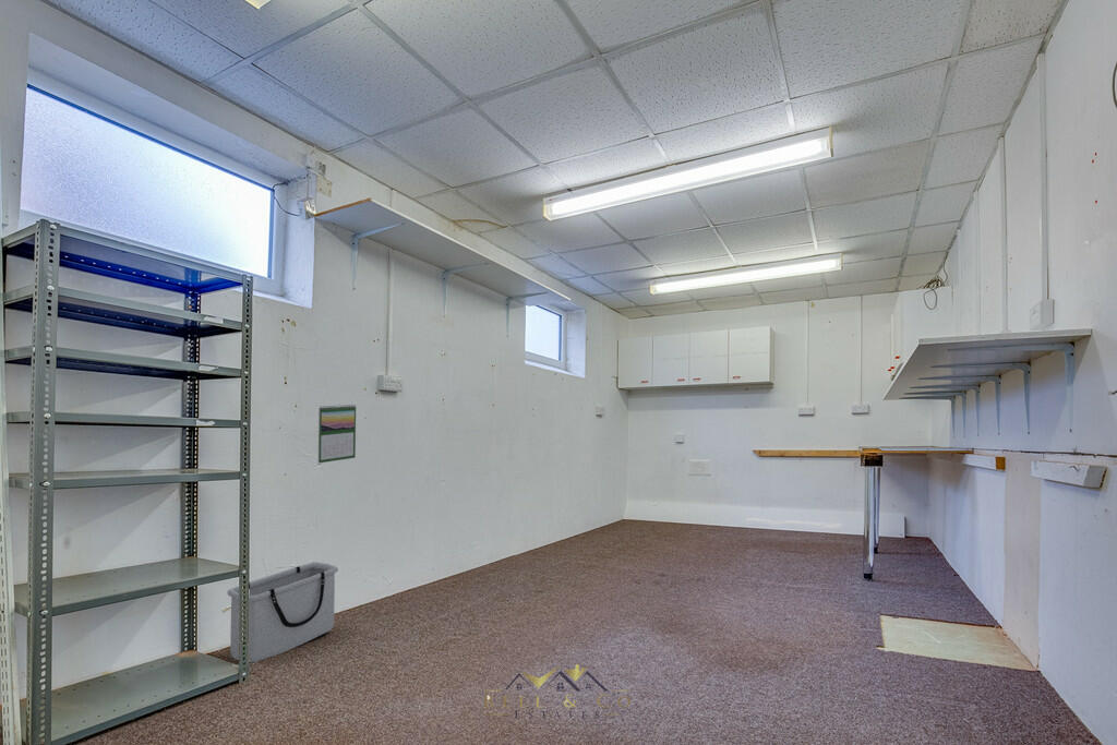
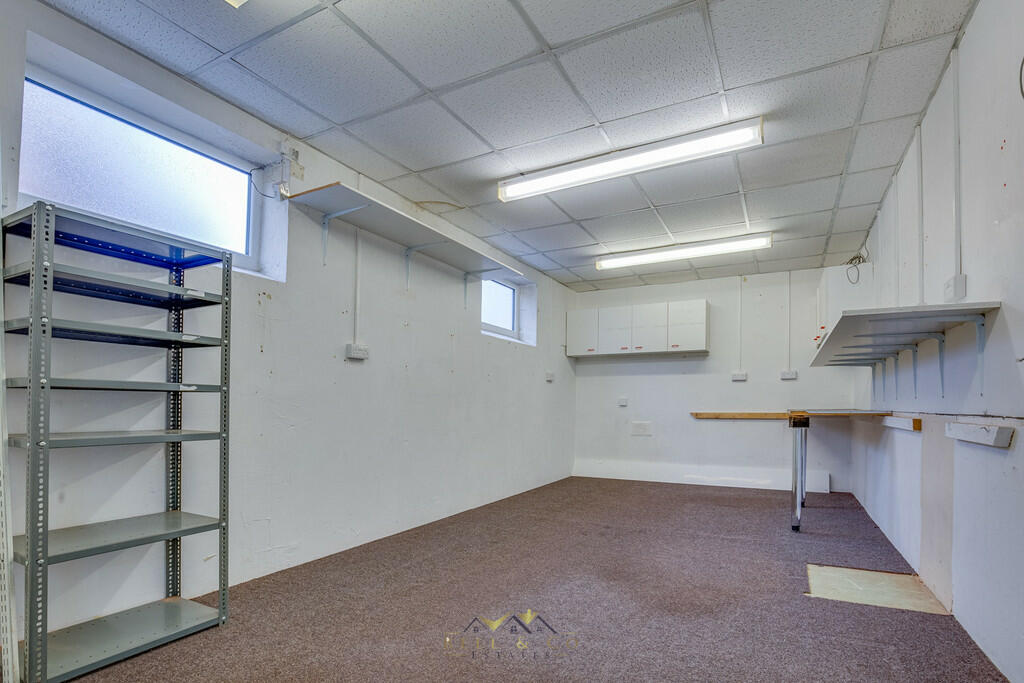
- calendar [317,404,357,465]
- storage bin [227,561,339,663]
